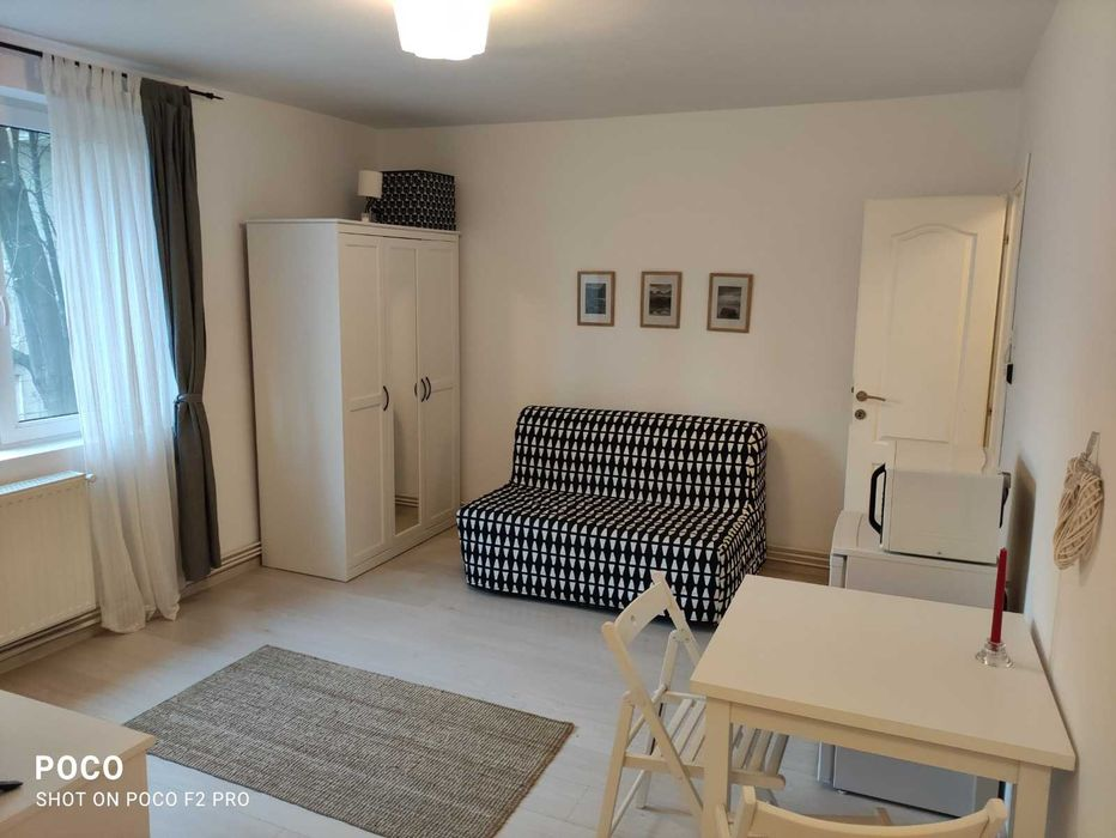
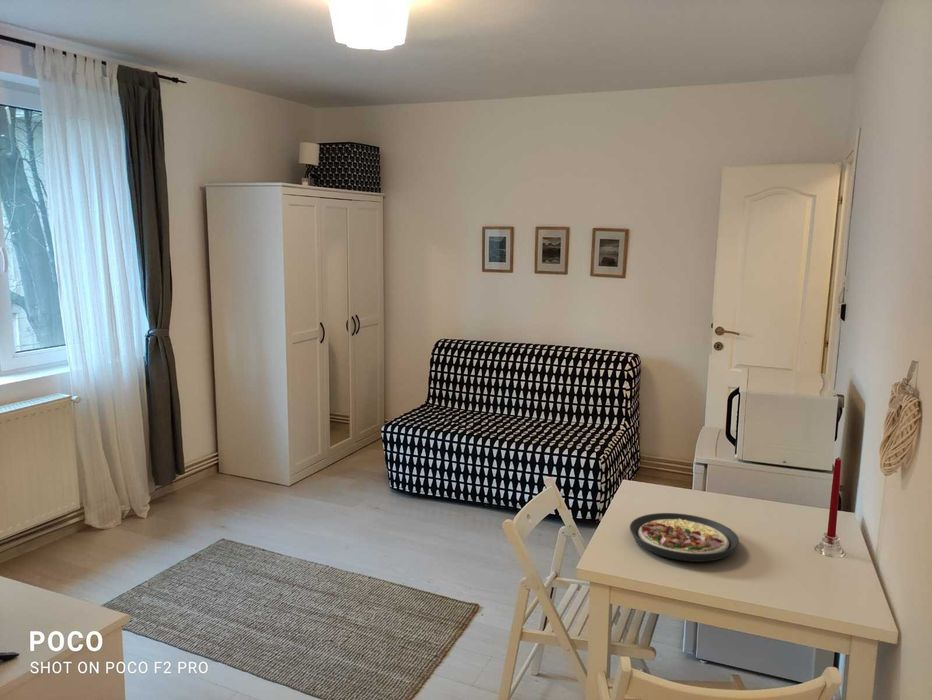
+ plate [629,512,740,563]
